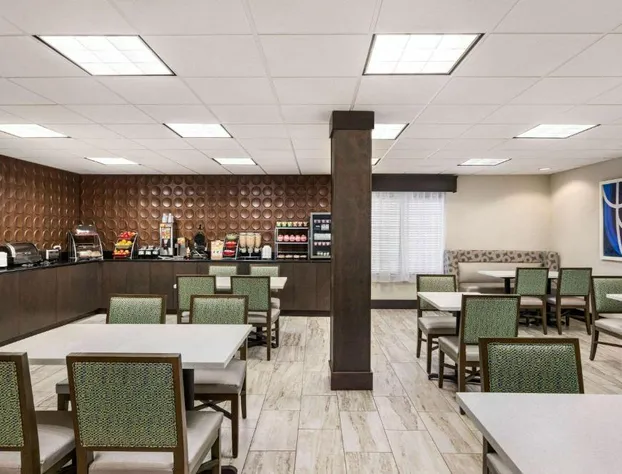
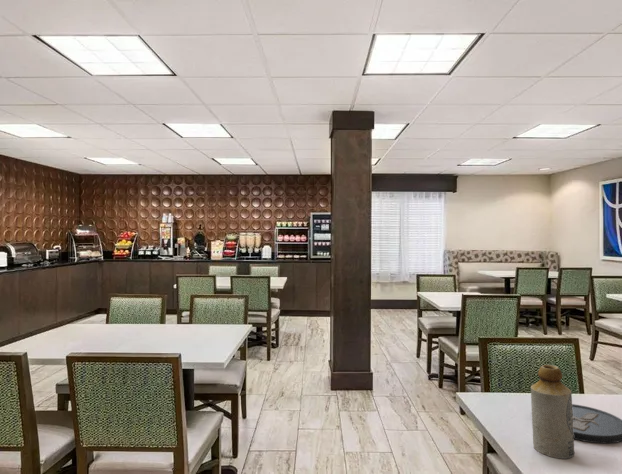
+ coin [572,403,622,444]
+ bottle [530,364,575,460]
